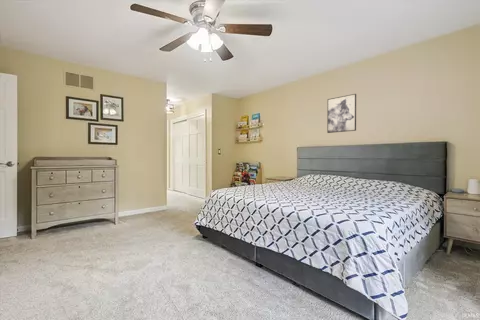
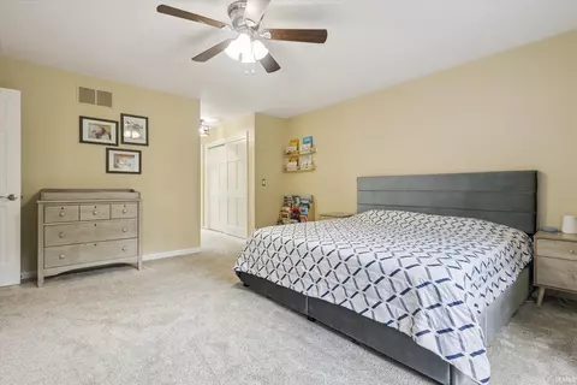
- wall art [326,93,357,134]
